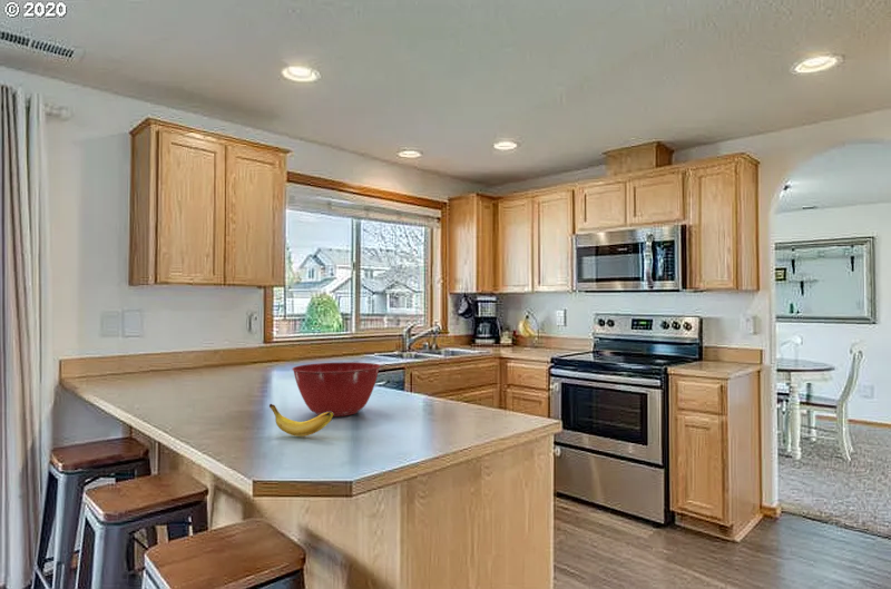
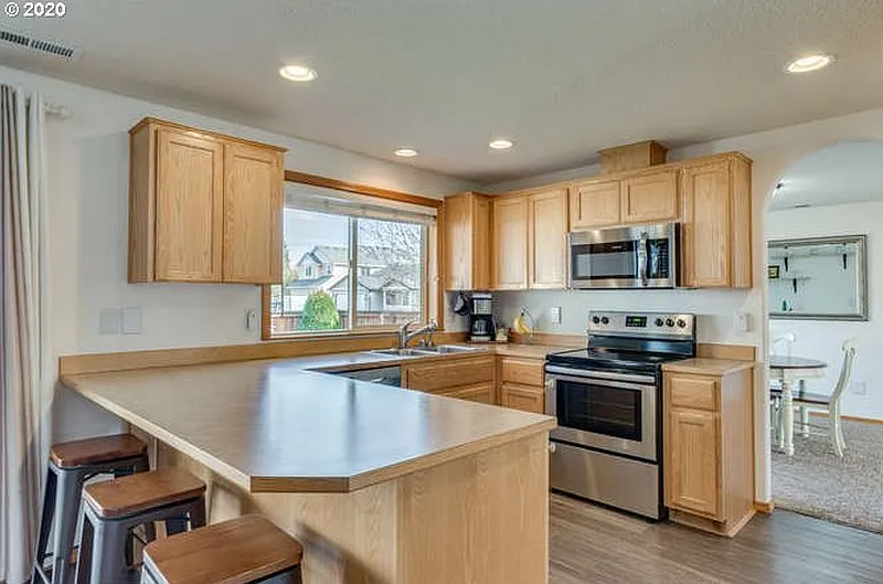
- mixing bowl [291,361,381,418]
- banana [268,403,333,438]
